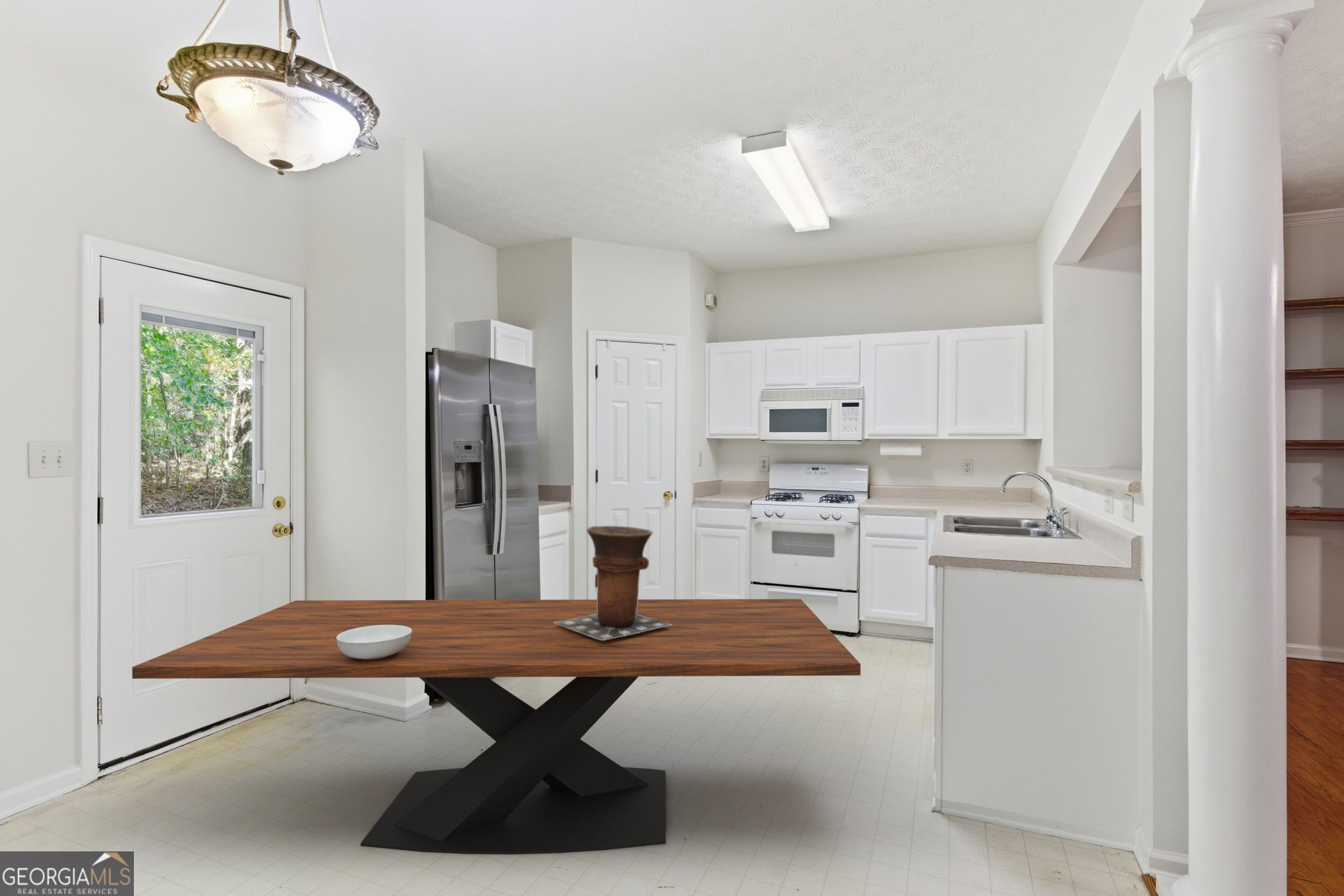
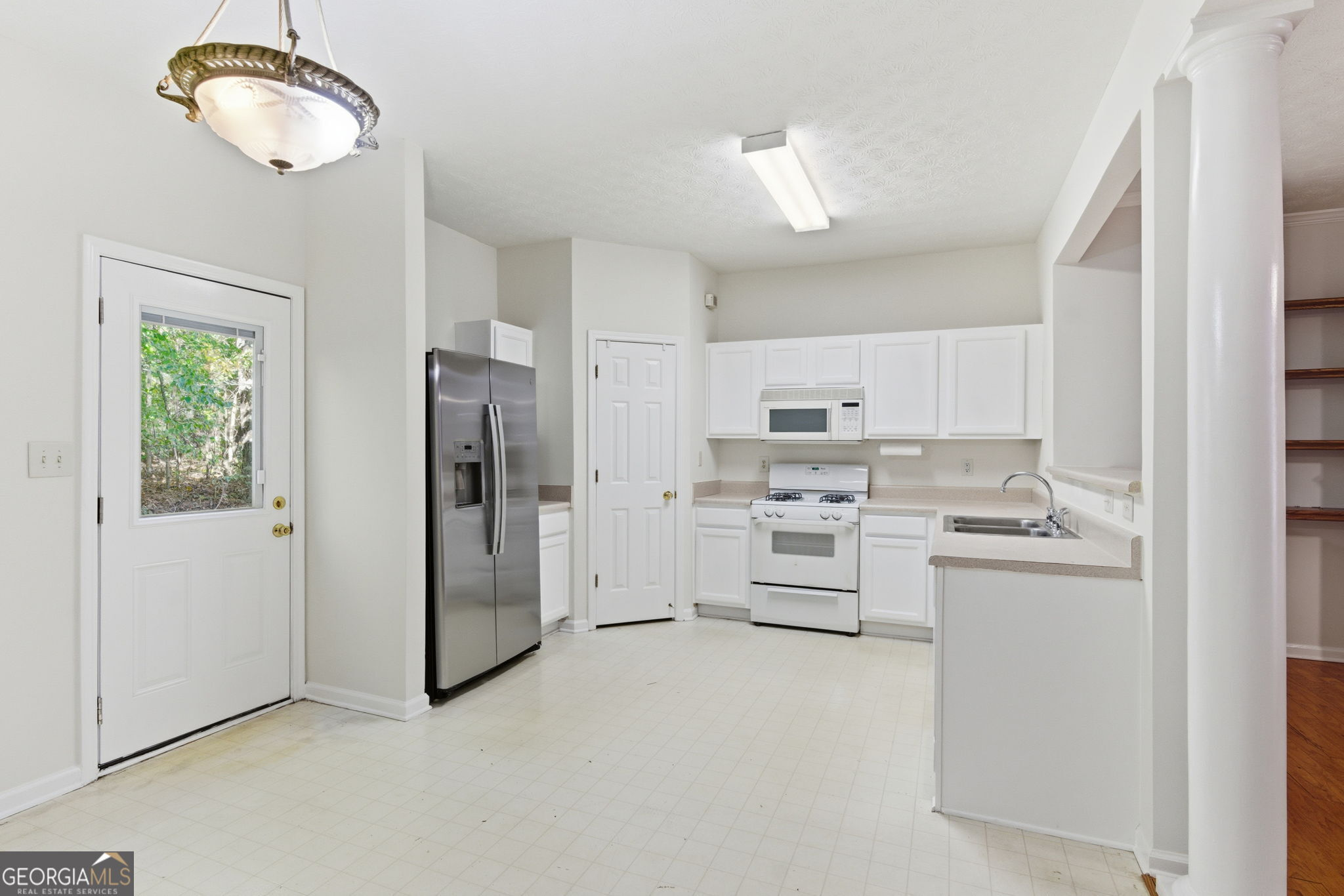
- vase [553,525,672,640]
- dining table [131,598,861,855]
- serving bowl [337,625,412,660]
